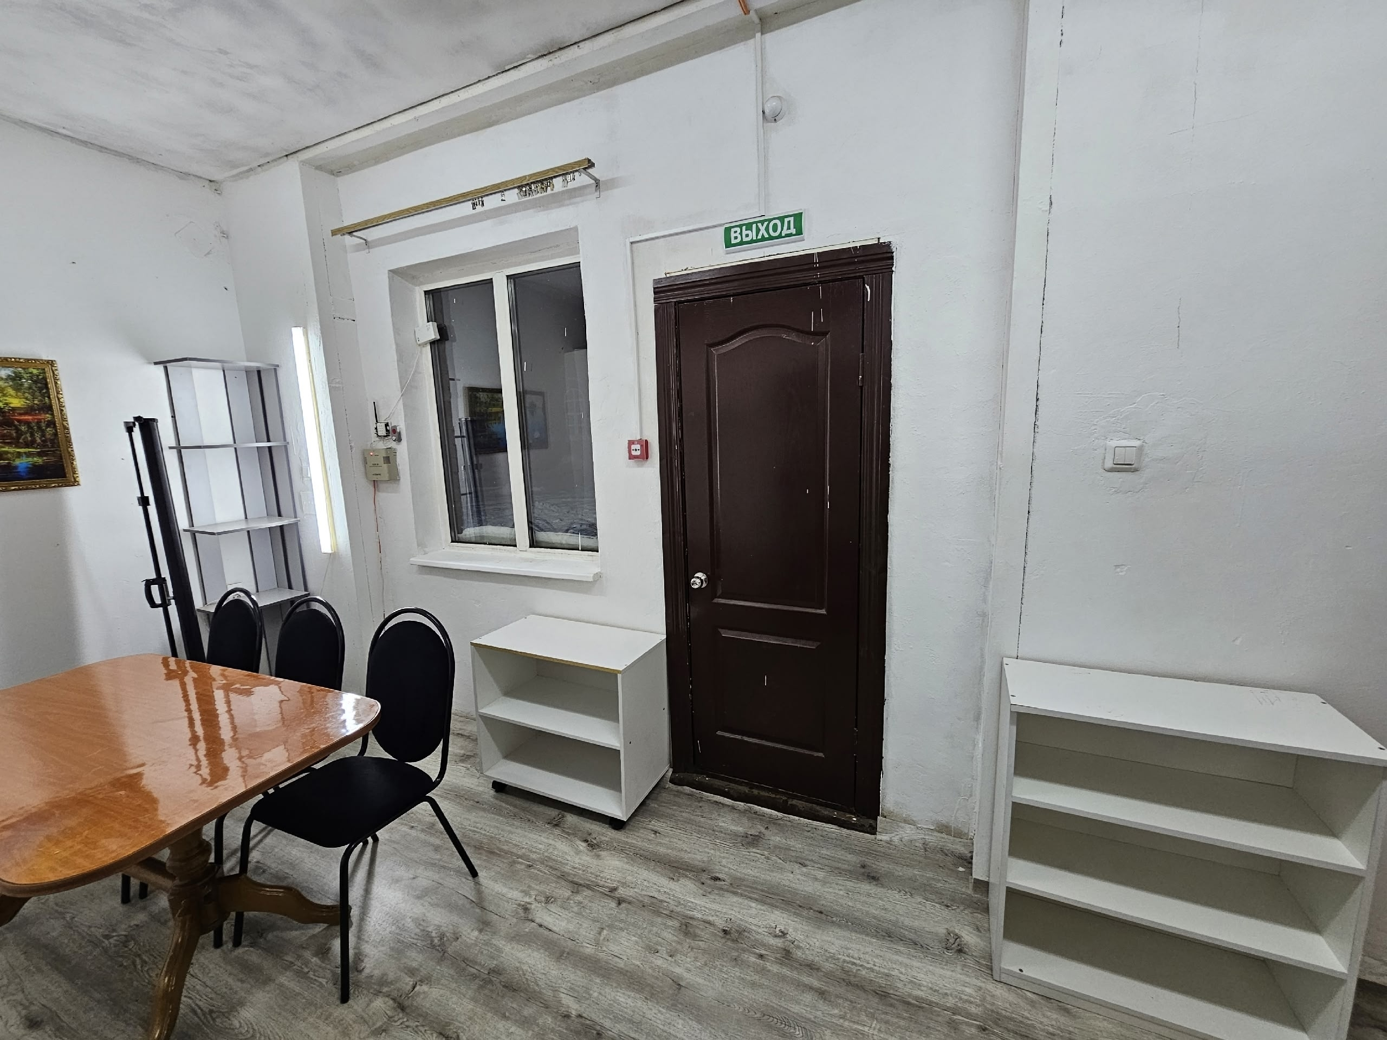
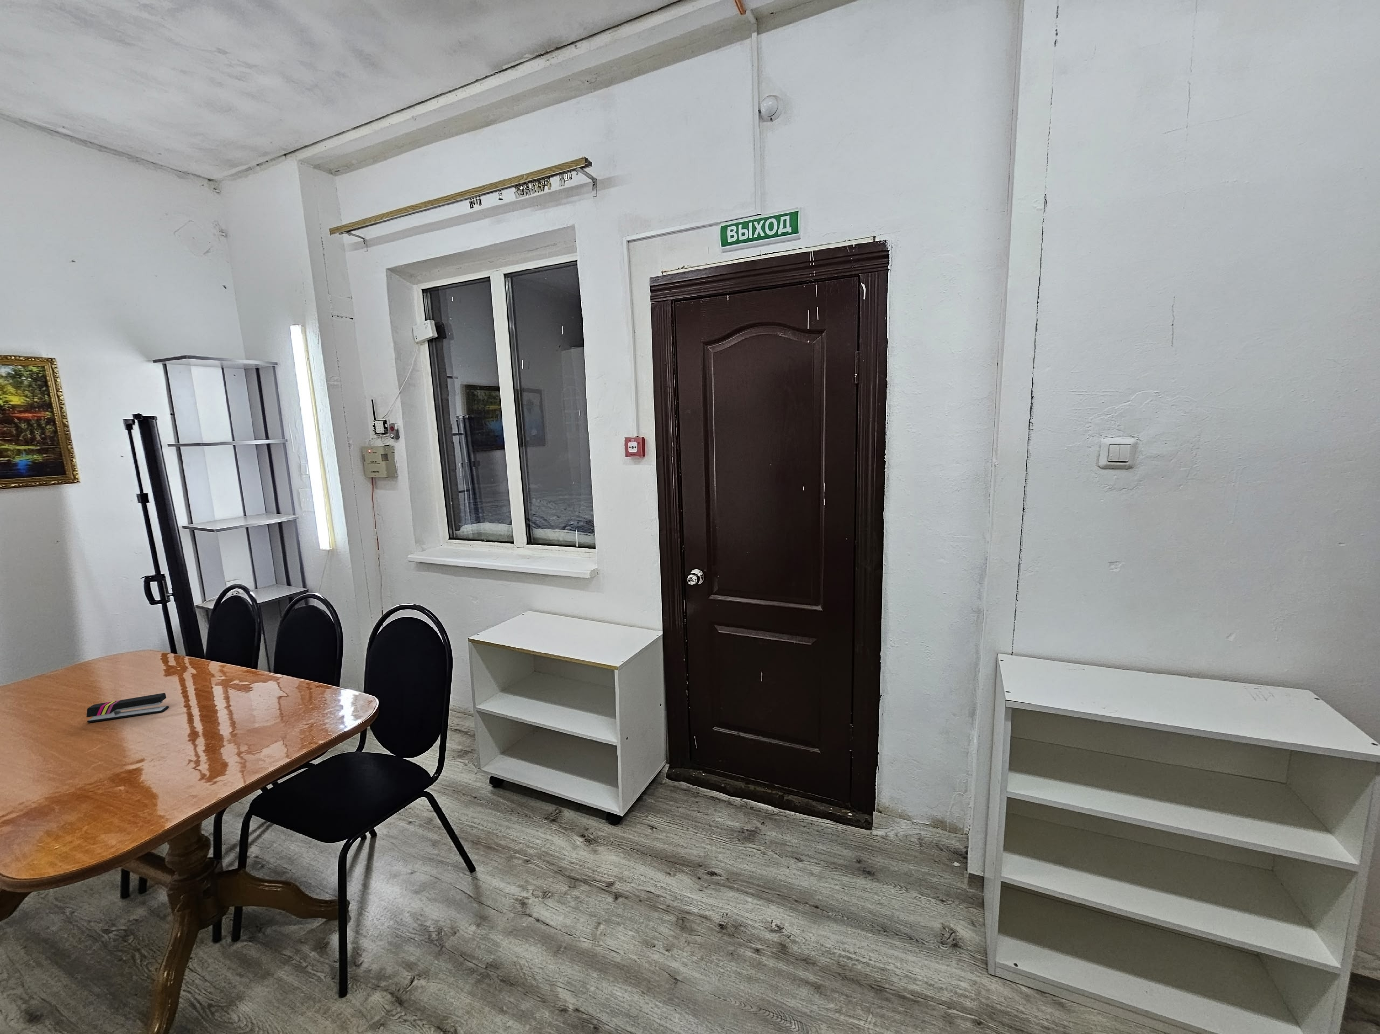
+ stapler [86,693,170,723]
